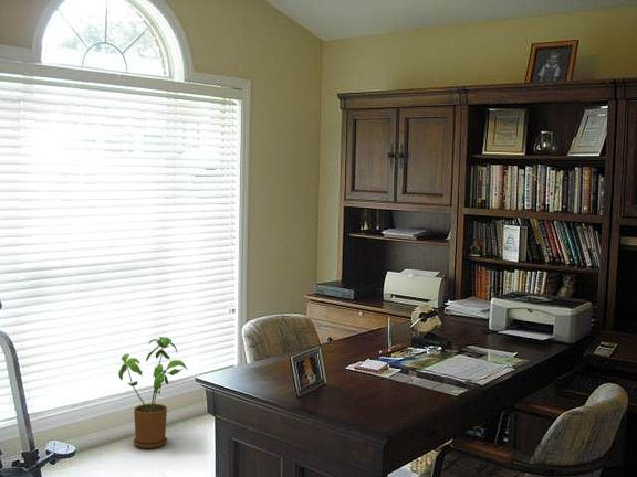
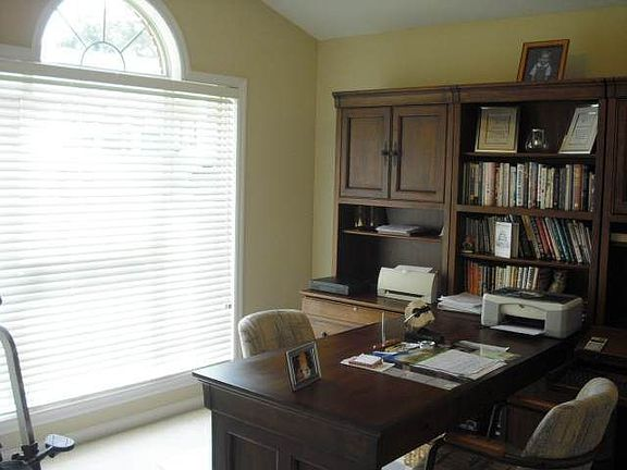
- house plant [117,336,189,449]
